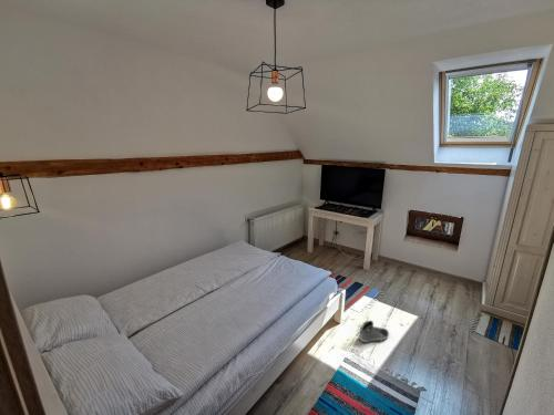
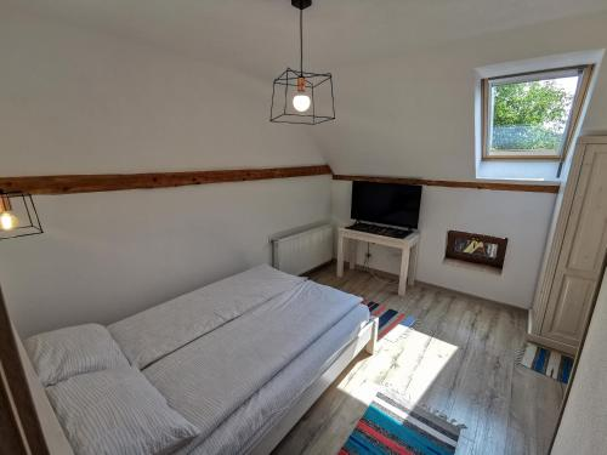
- sneaker [357,320,390,343]
